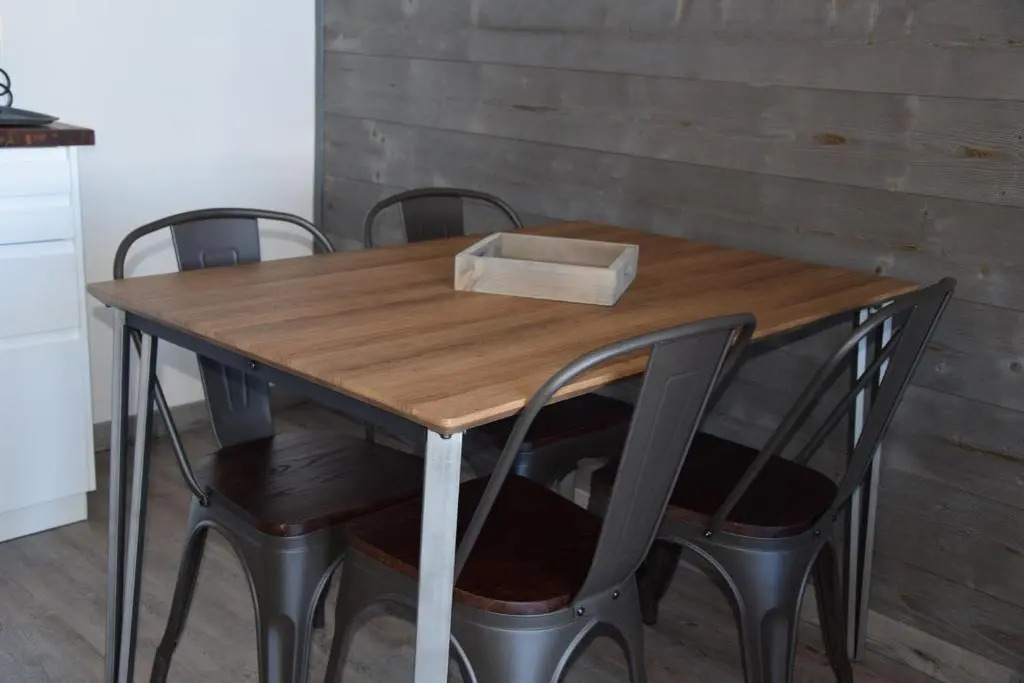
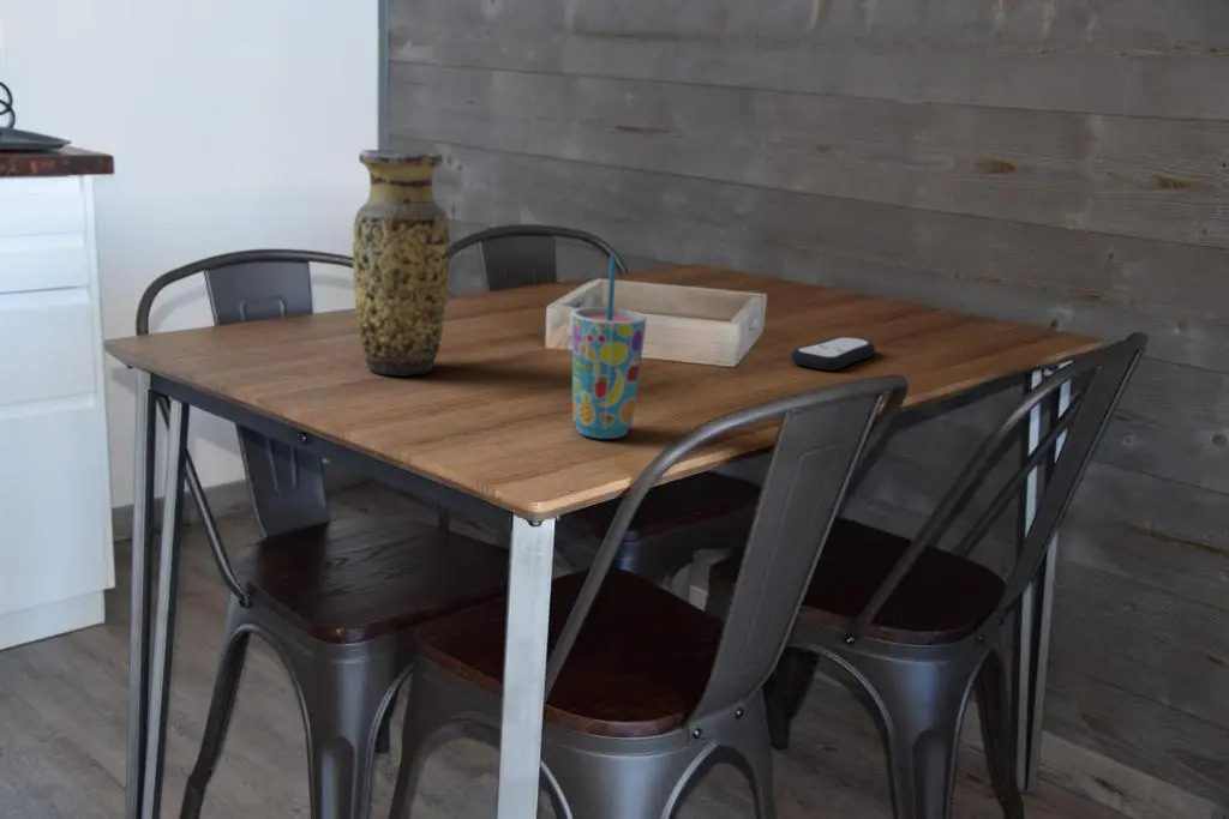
+ cup [571,253,648,440]
+ remote control [790,336,876,372]
+ vase [352,149,451,378]
